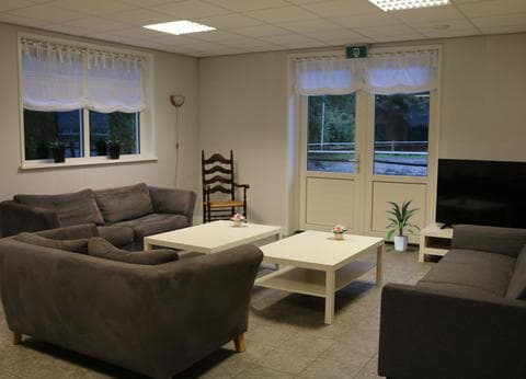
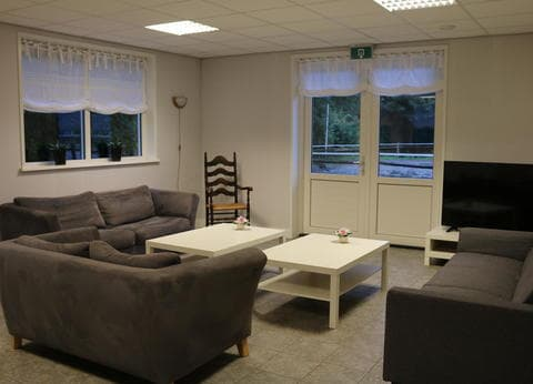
- indoor plant [385,198,422,252]
